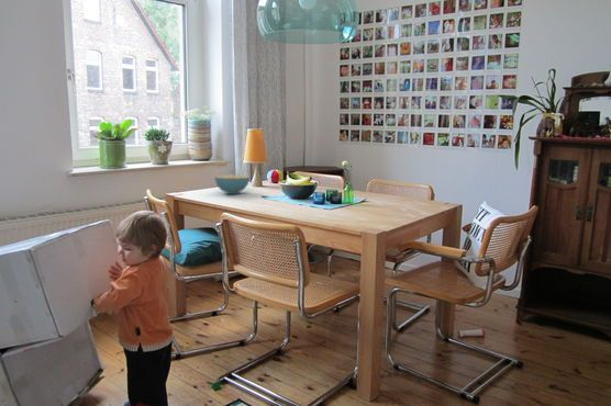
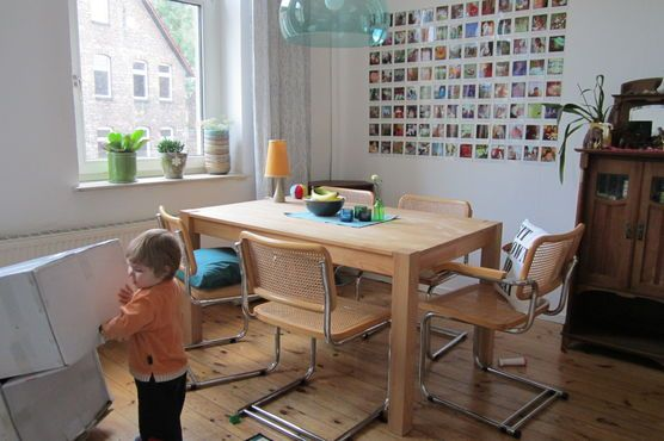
- cereal bowl [213,173,251,195]
